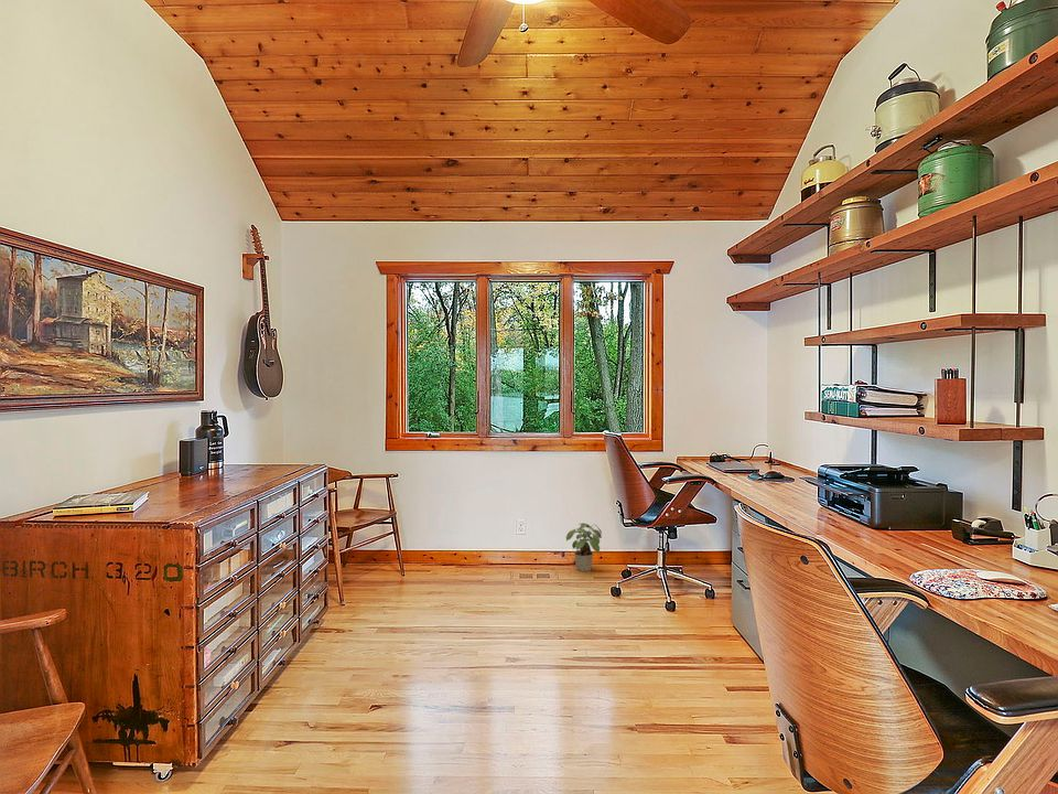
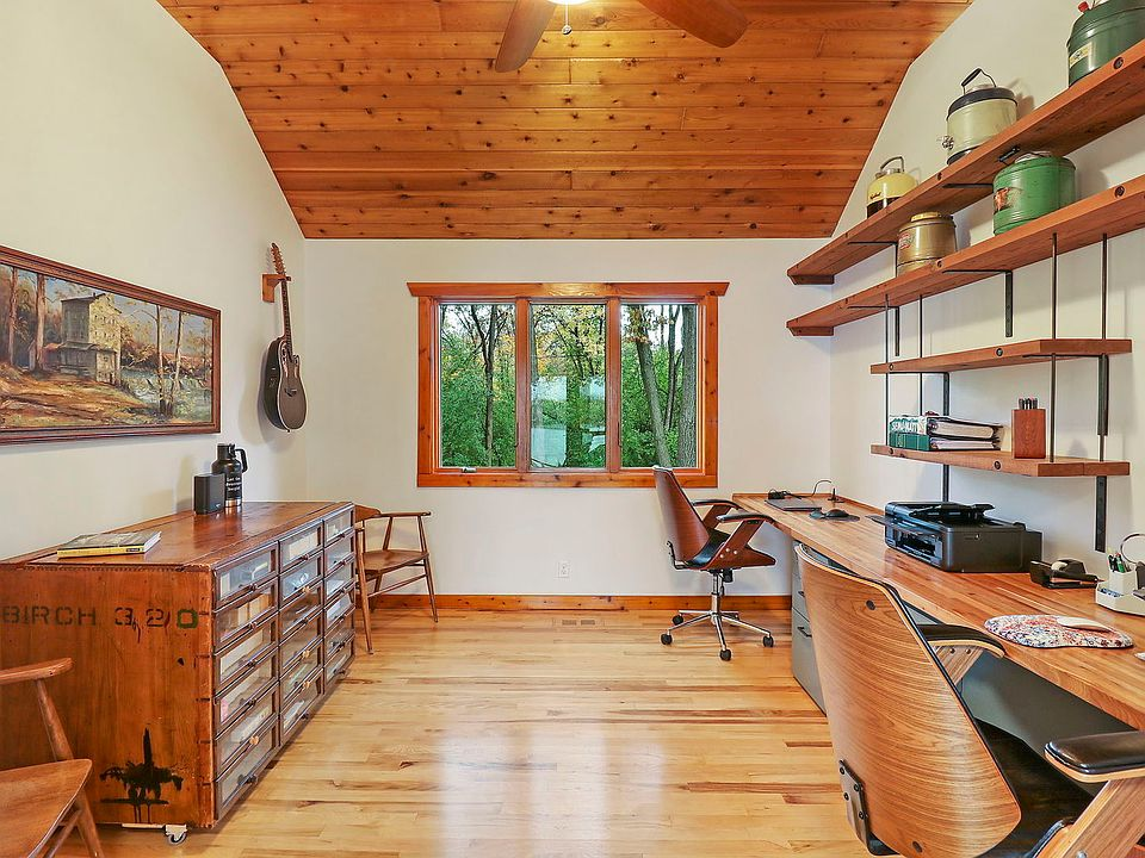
- potted plant [565,522,603,572]
